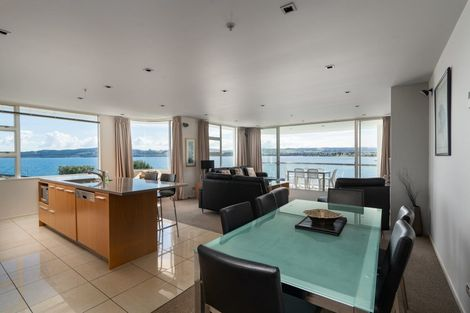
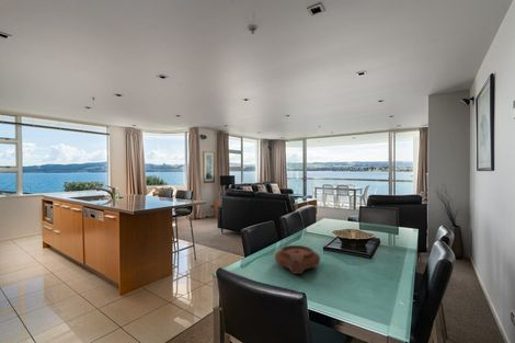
+ plate [273,244,321,275]
